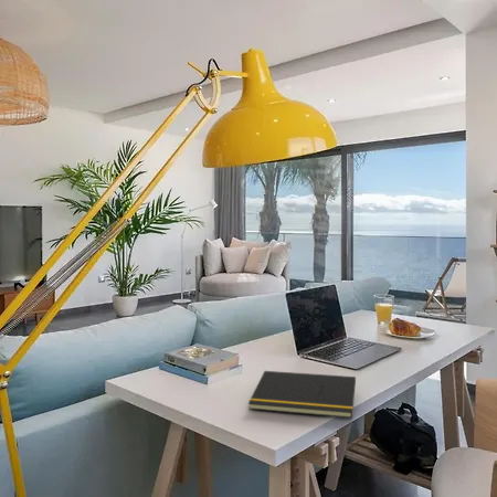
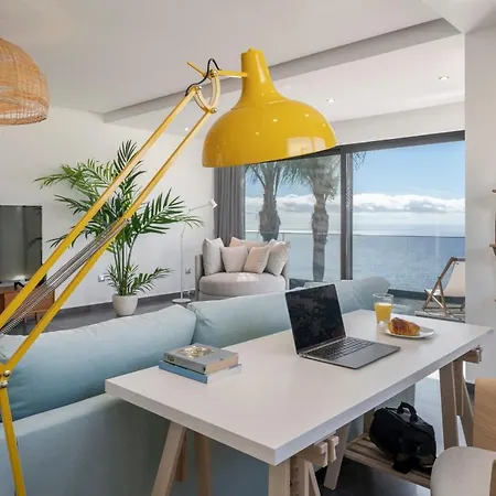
- notepad [247,370,357,419]
